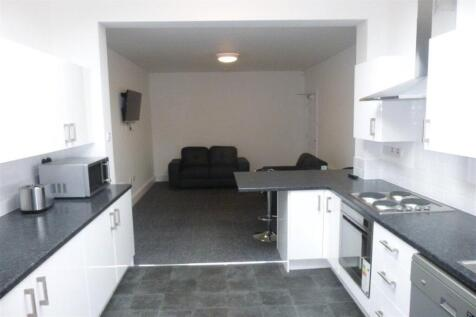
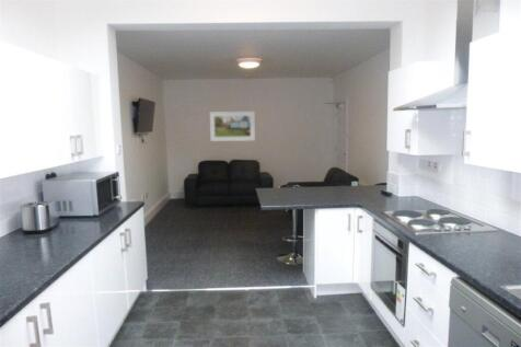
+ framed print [209,111,256,142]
